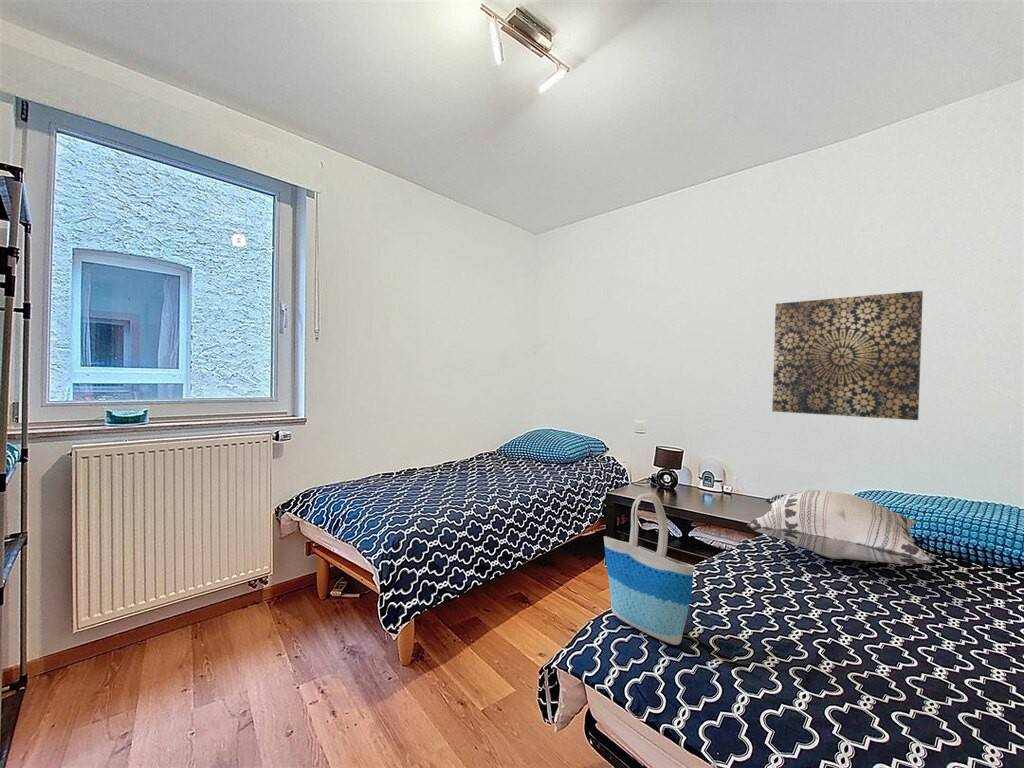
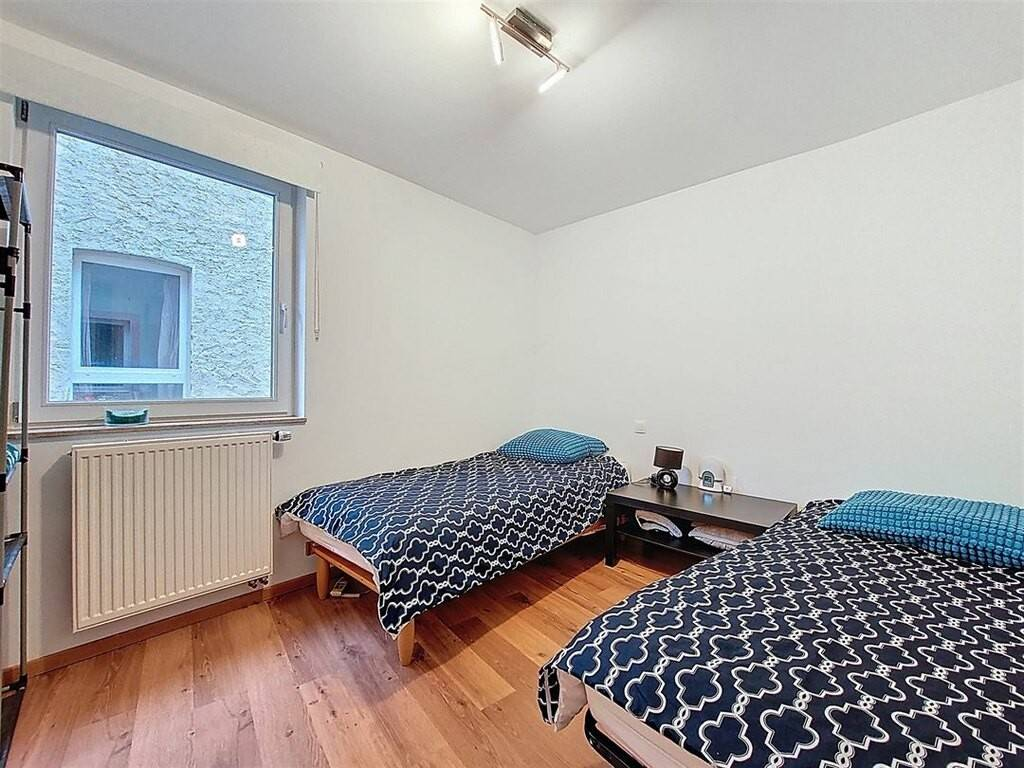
- tote bag [603,492,695,646]
- wall art [771,290,924,421]
- decorative pillow [746,489,935,566]
